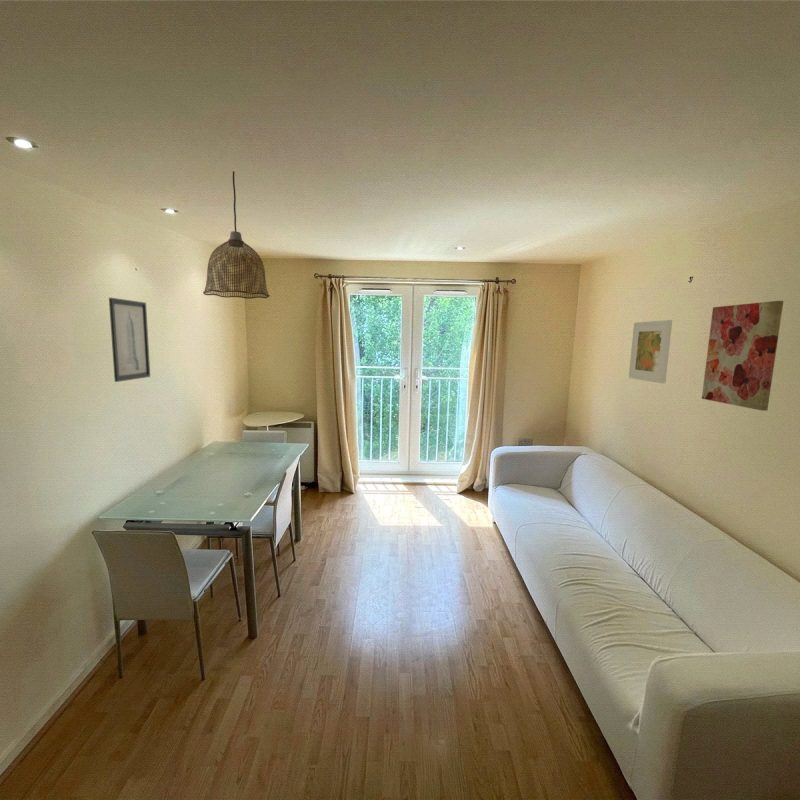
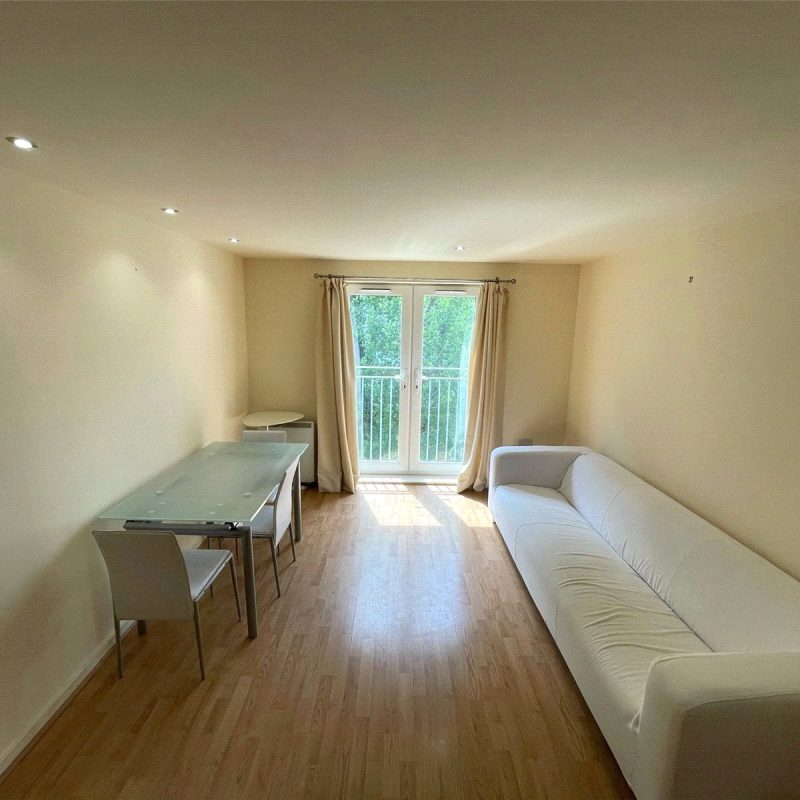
- wall art [108,297,151,383]
- pendant lamp [202,170,271,300]
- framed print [628,319,673,384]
- wall art [701,300,784,412]
